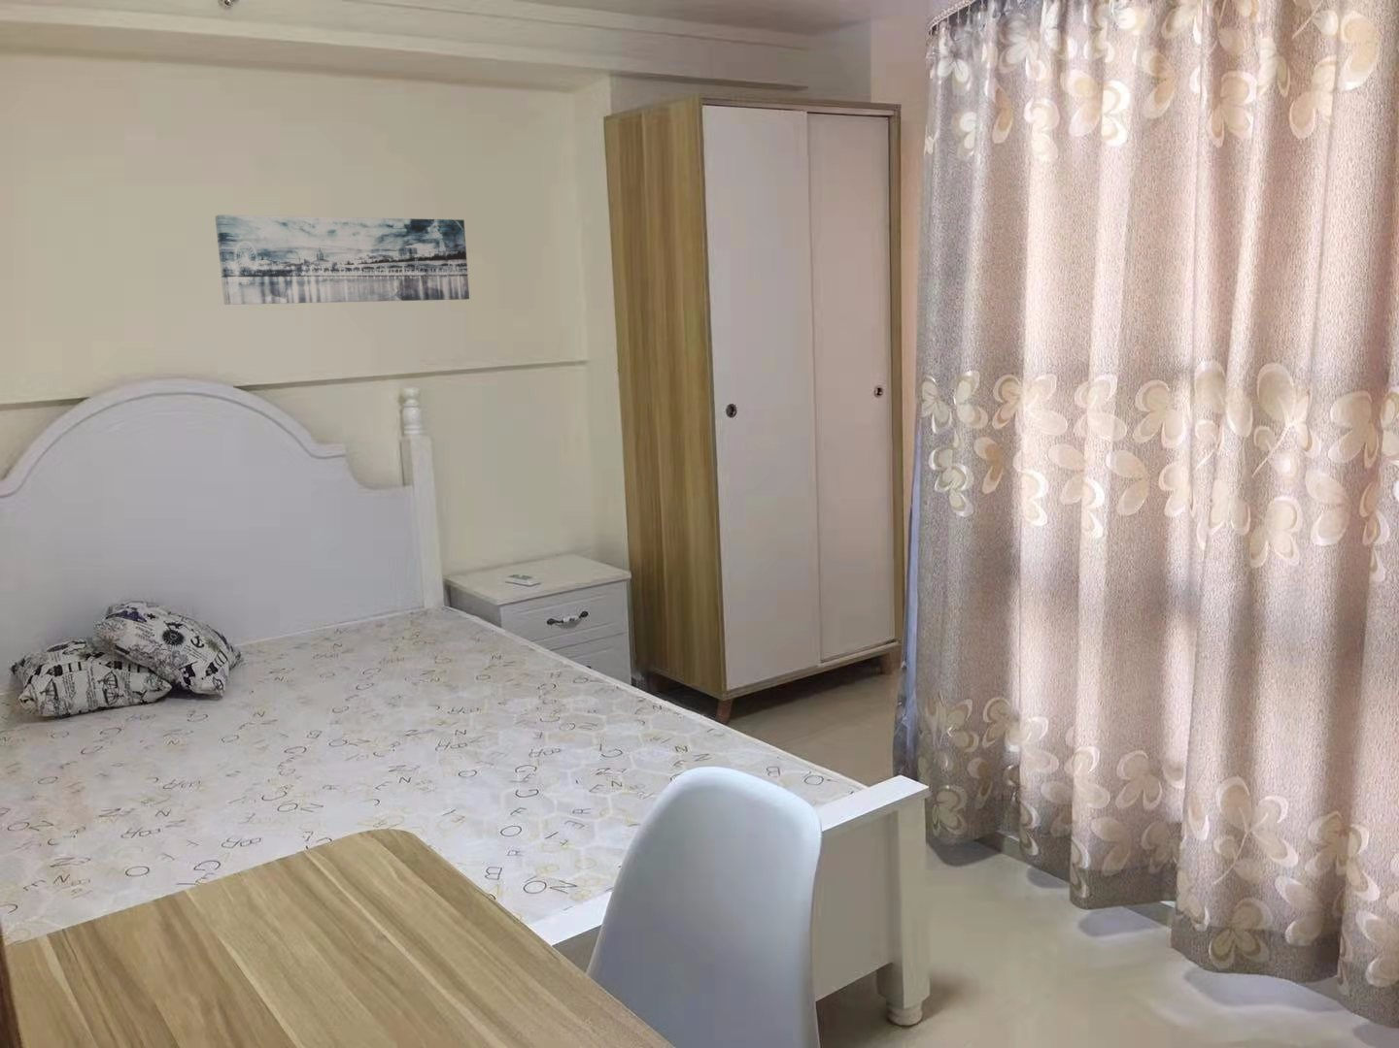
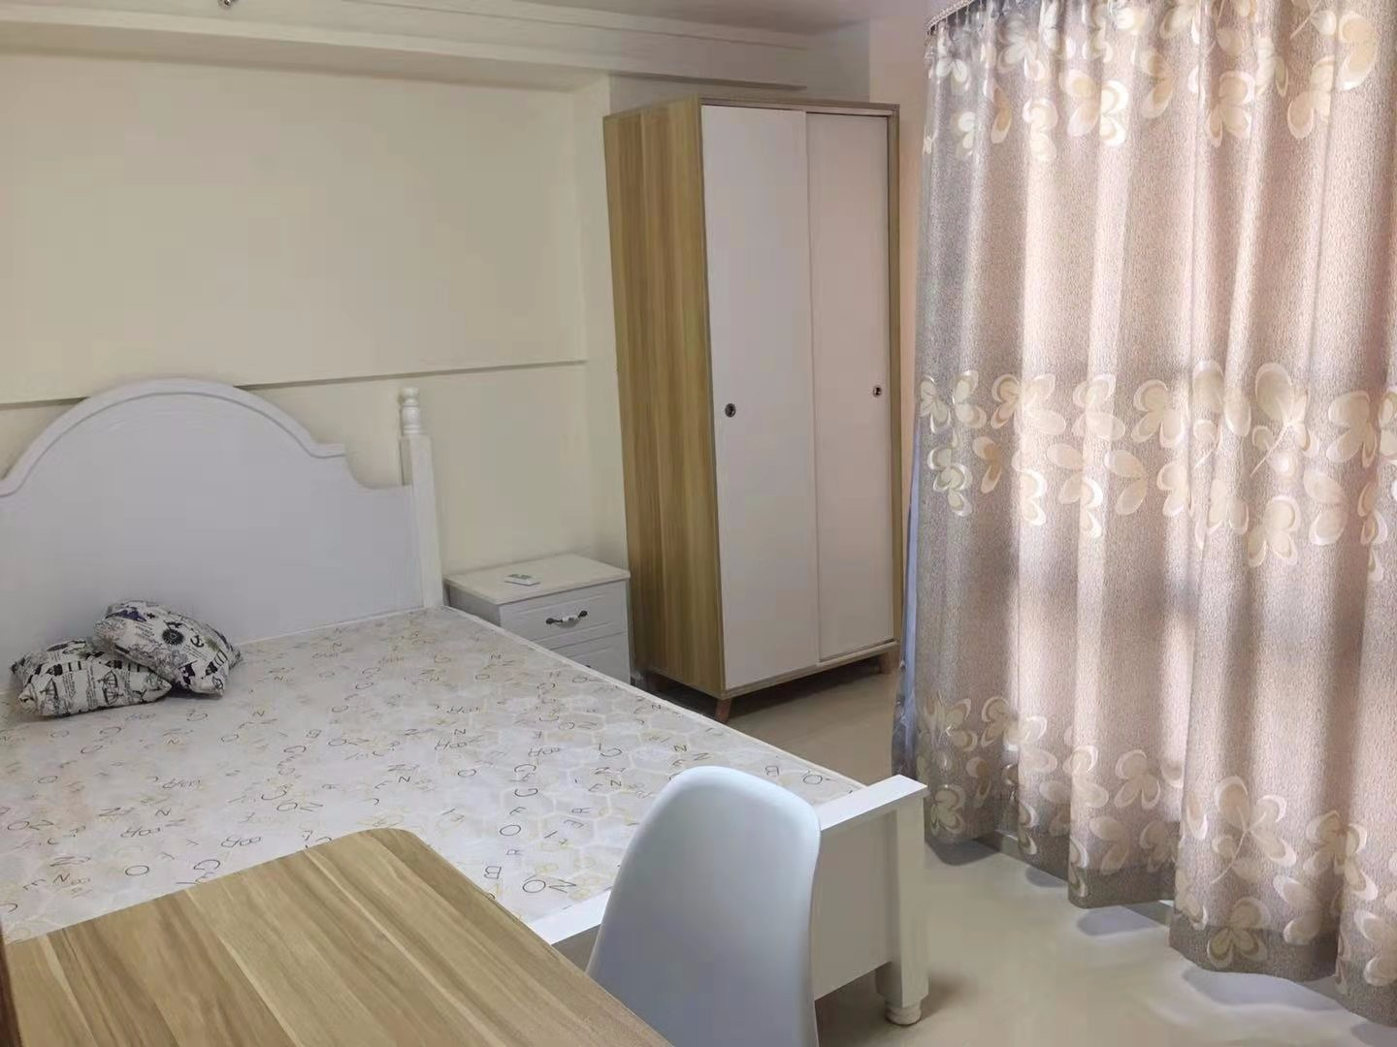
- wall art [214,214,470,306]
